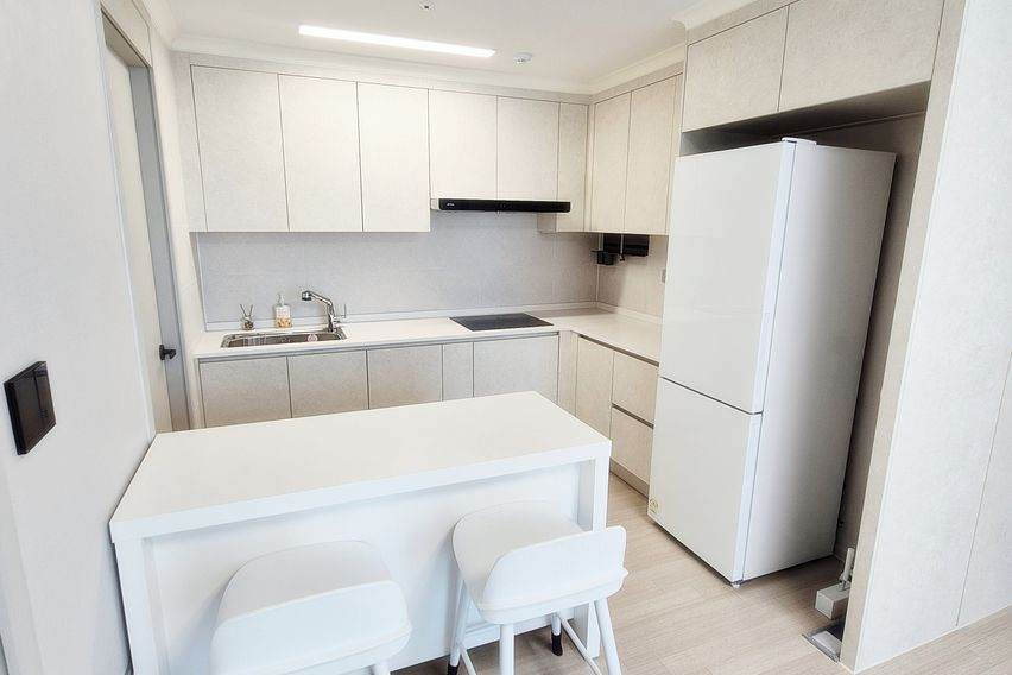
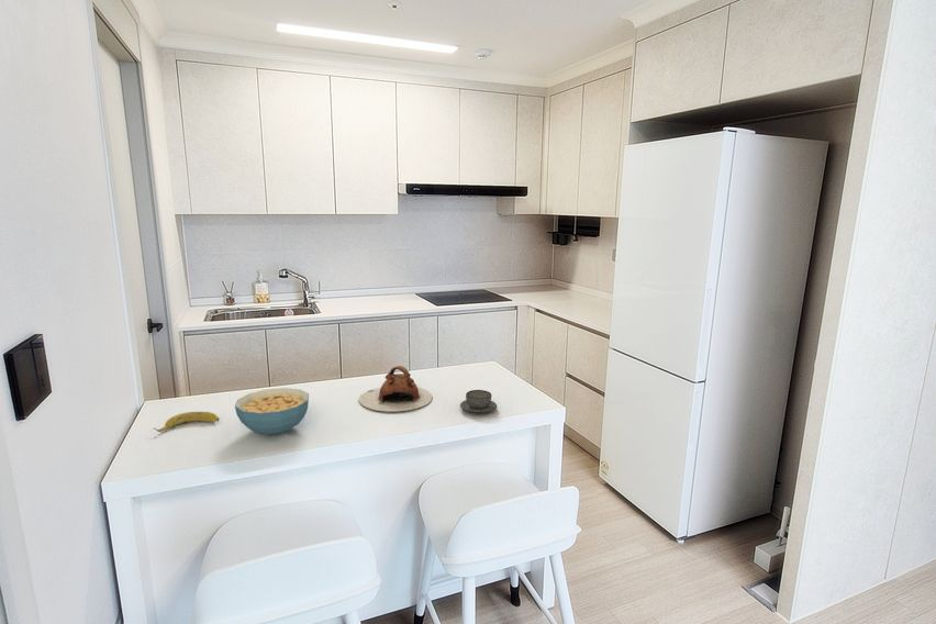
+ teapot [358,365,434,413]
+ cereal bowl [234,387,310,437]
+ teacup [459,389,498,414]
+ banana [153,411,220,433]
